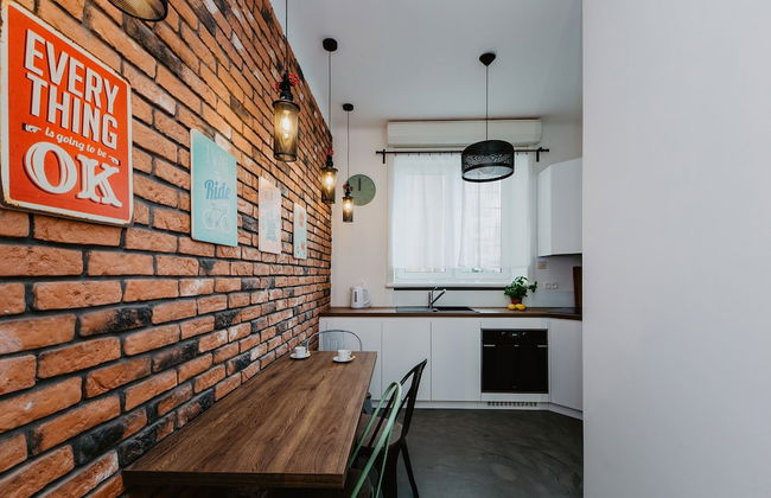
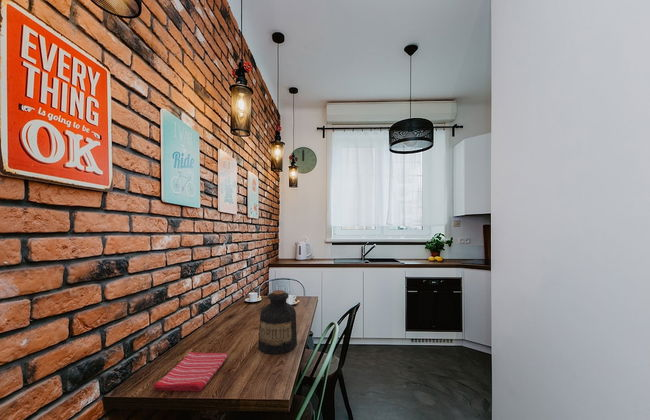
+ dish towel [152,351,229,392]
+ bottle [257,289,298,355]
